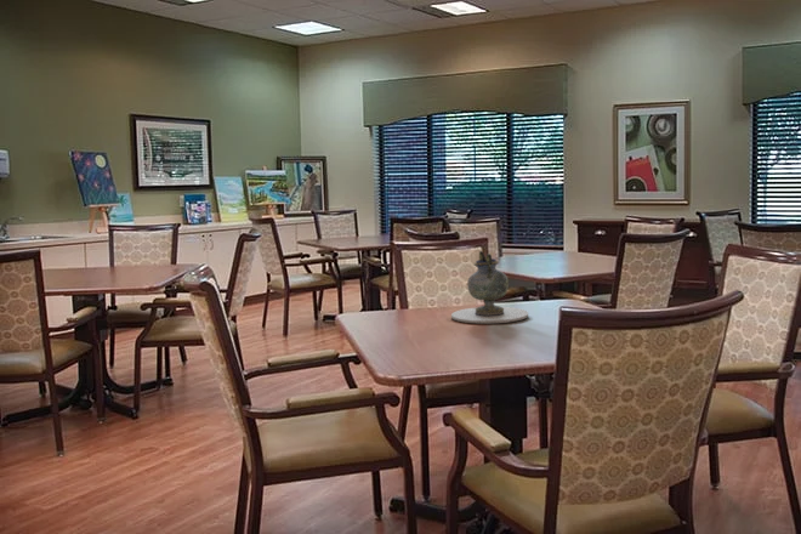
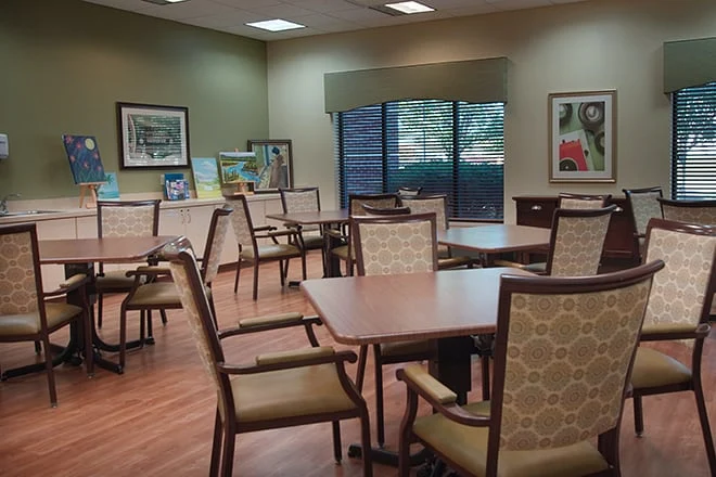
- decorative vase [450,250,529,325]
